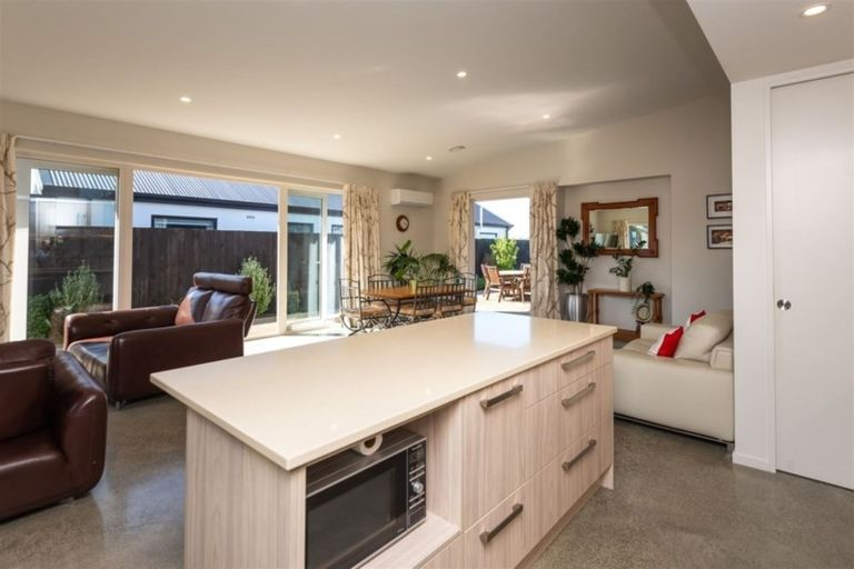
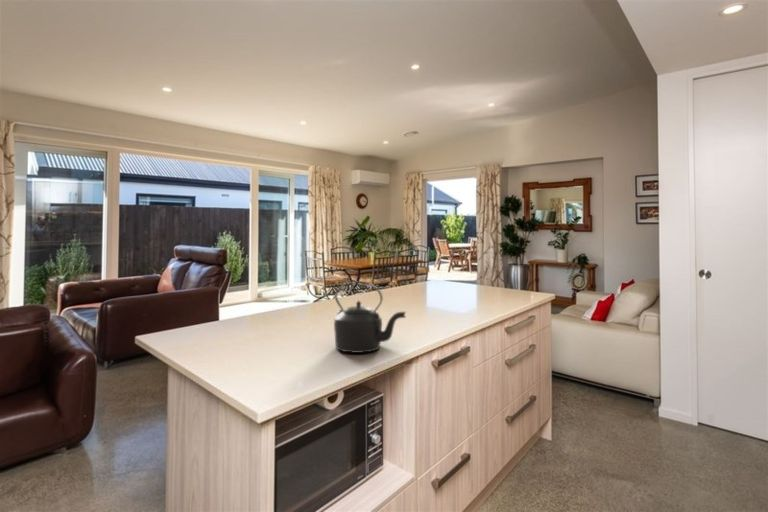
+ kettle [333,281,407,354]
